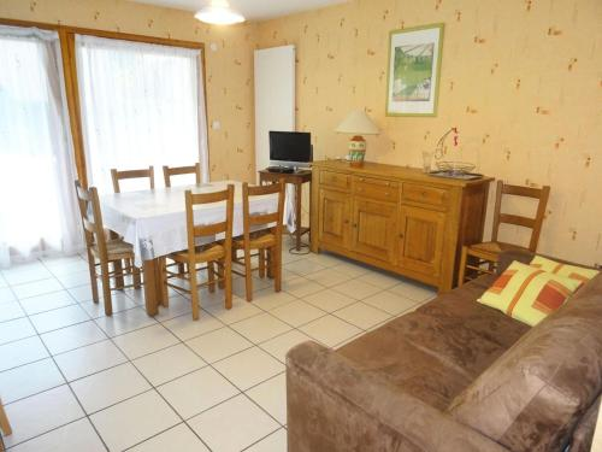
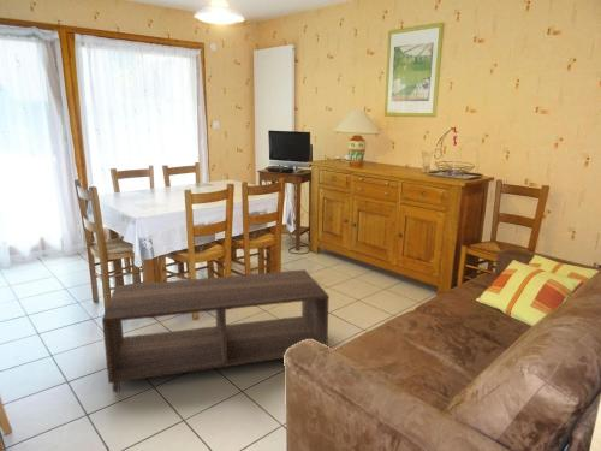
+ coffee table [101,268,329,393]
